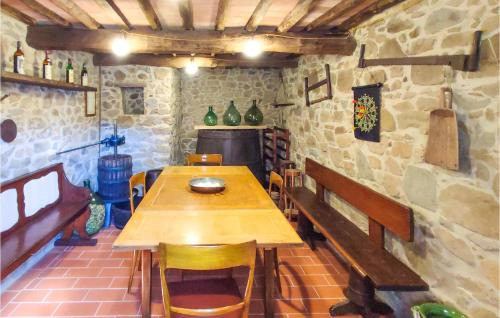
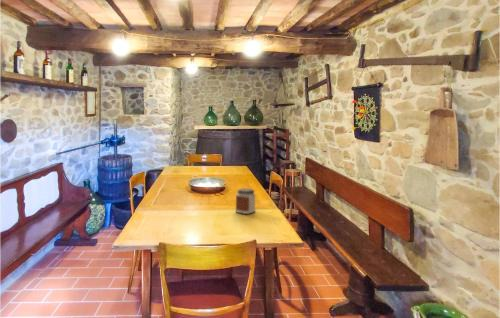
+ jar [234,188,257,215]
